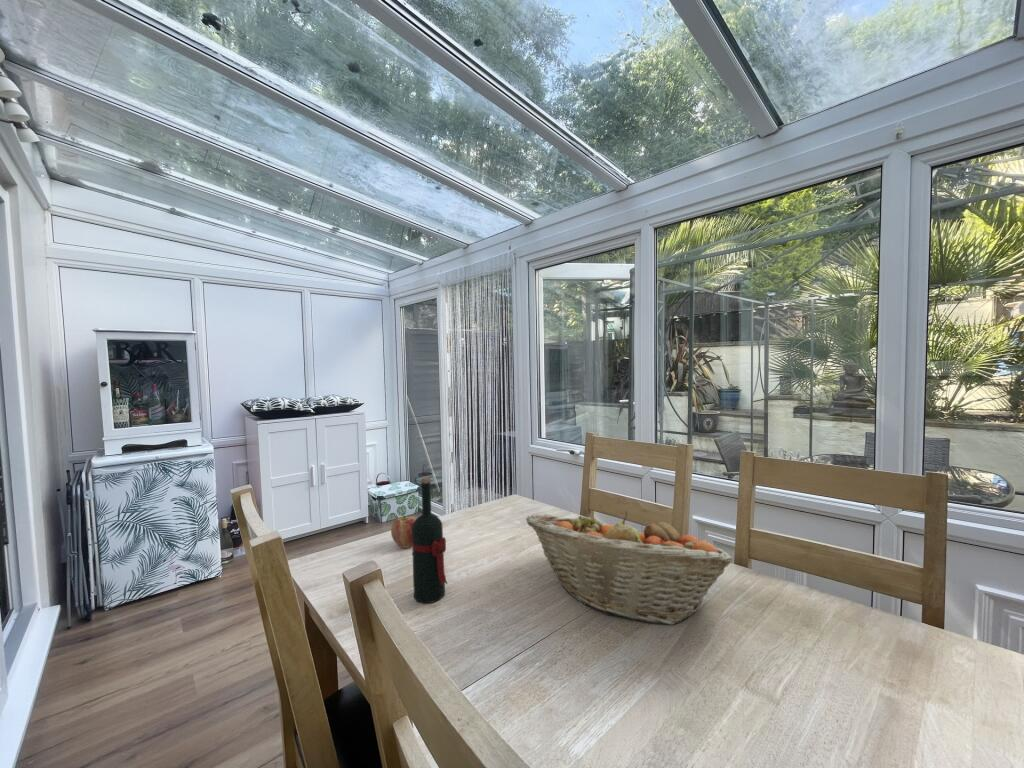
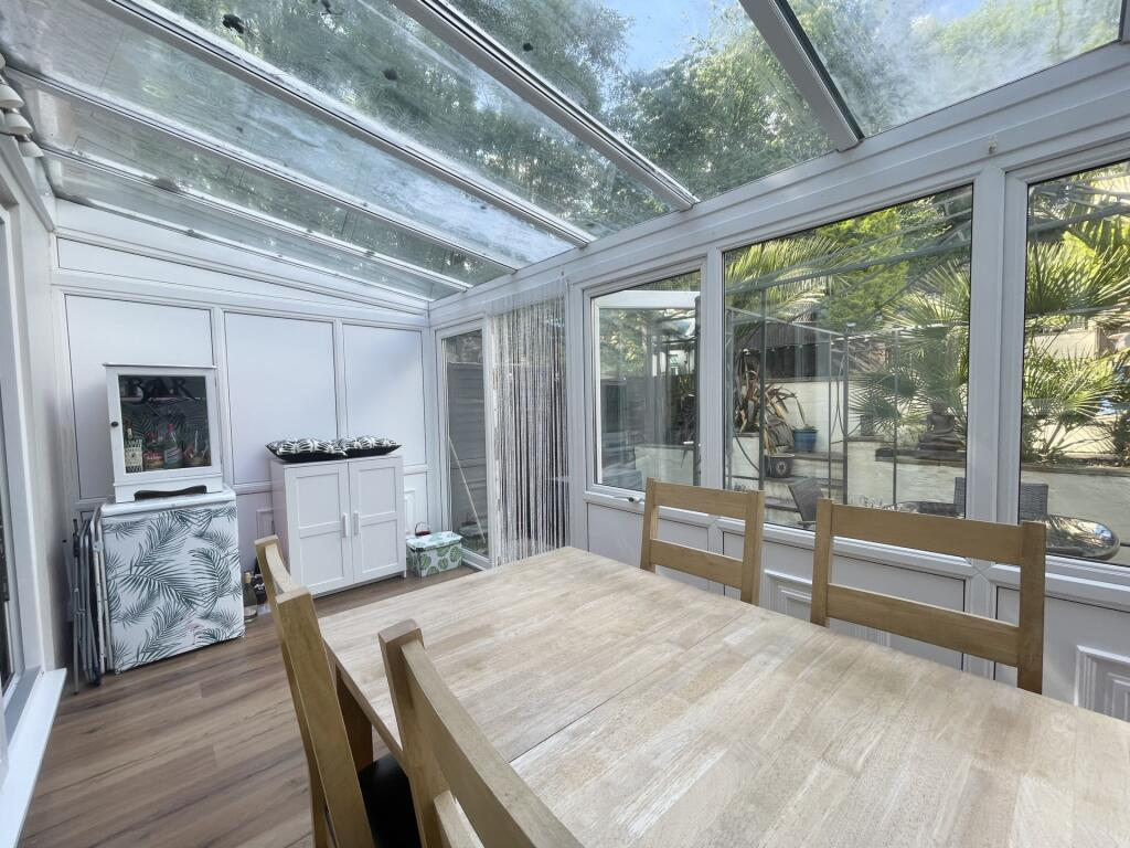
- wine bottle [411,476,449,604]
- fruit basket [525,510,734,626]
- apple [390,515,417,549]
